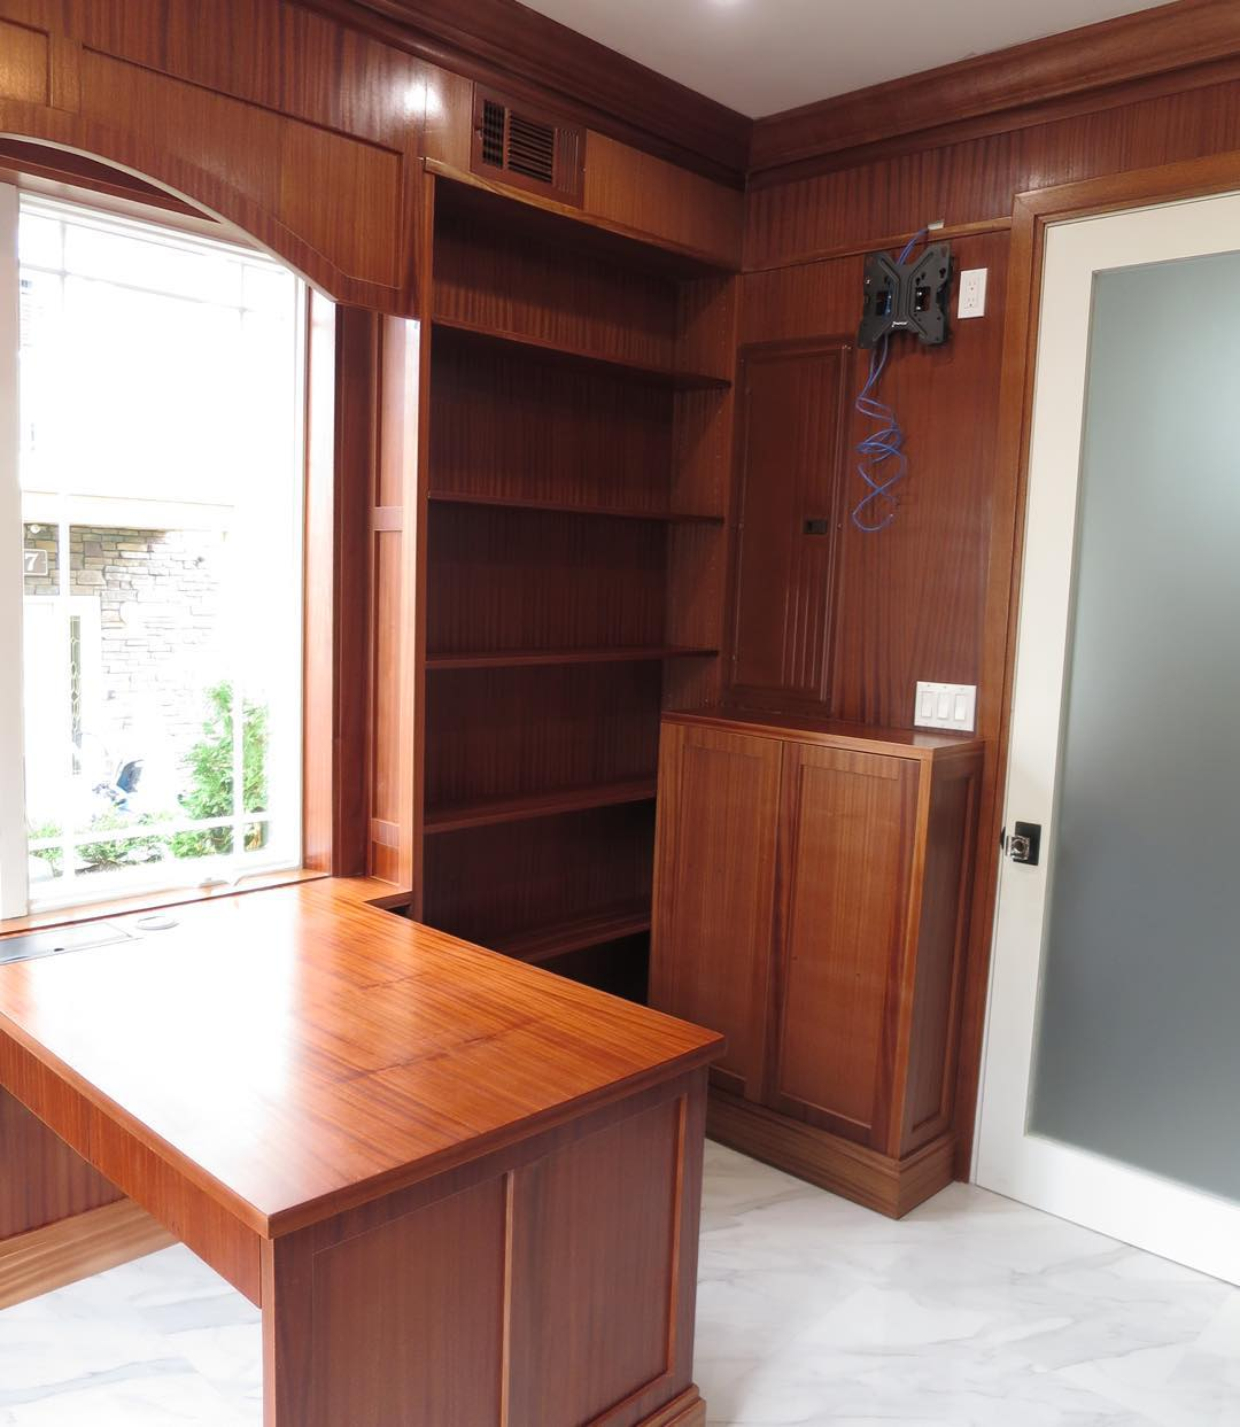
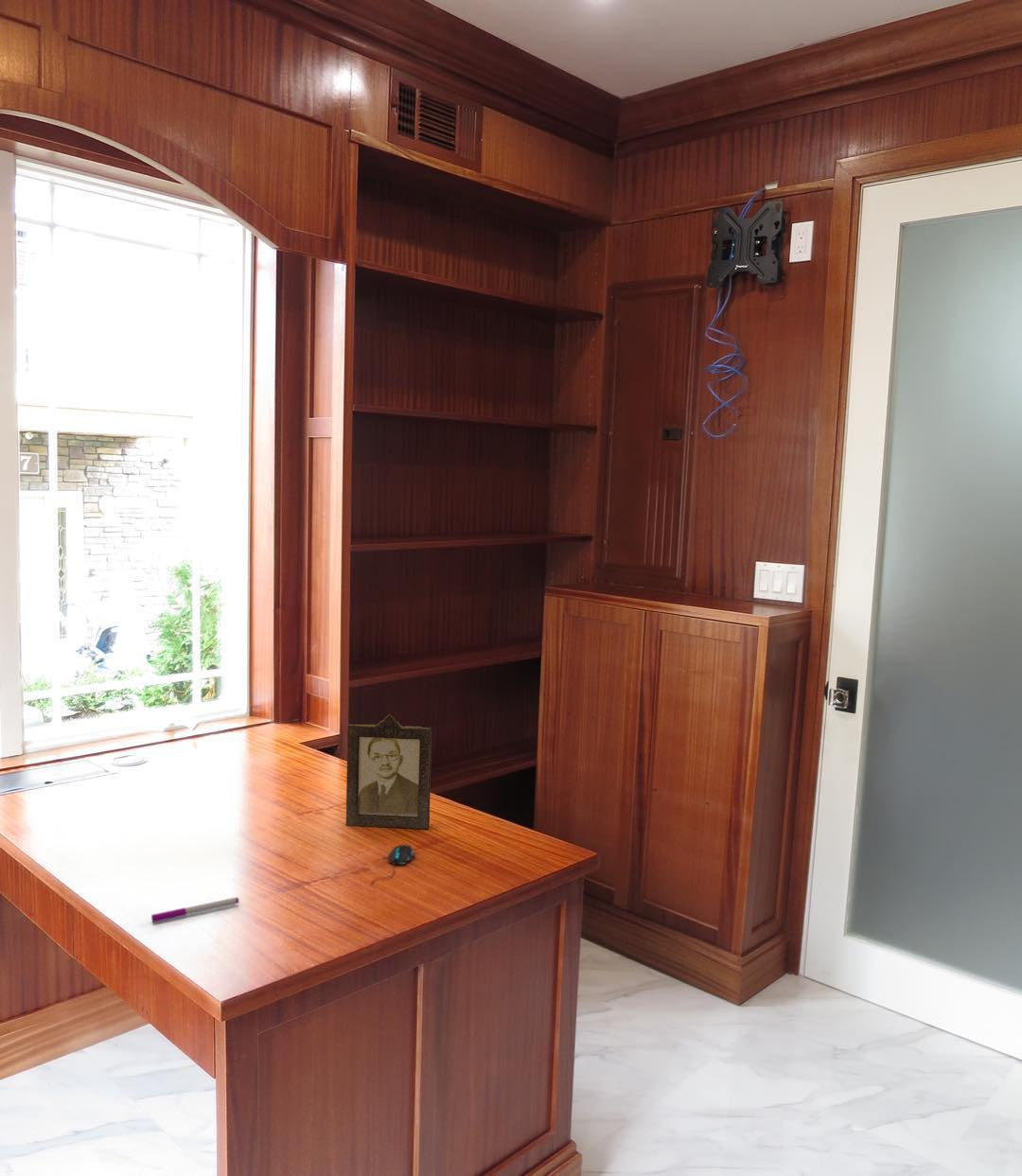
+ photo frame [345,713,432,830]
+ mouse [370,844,415,885]
+ pen [150,897,240,923]
